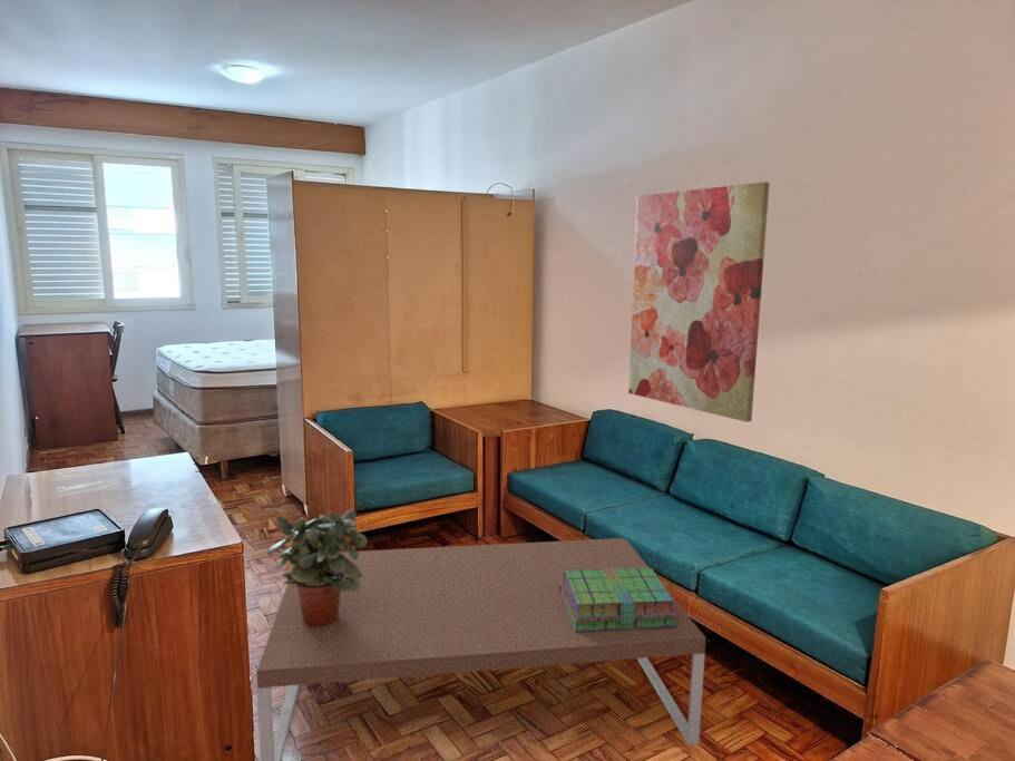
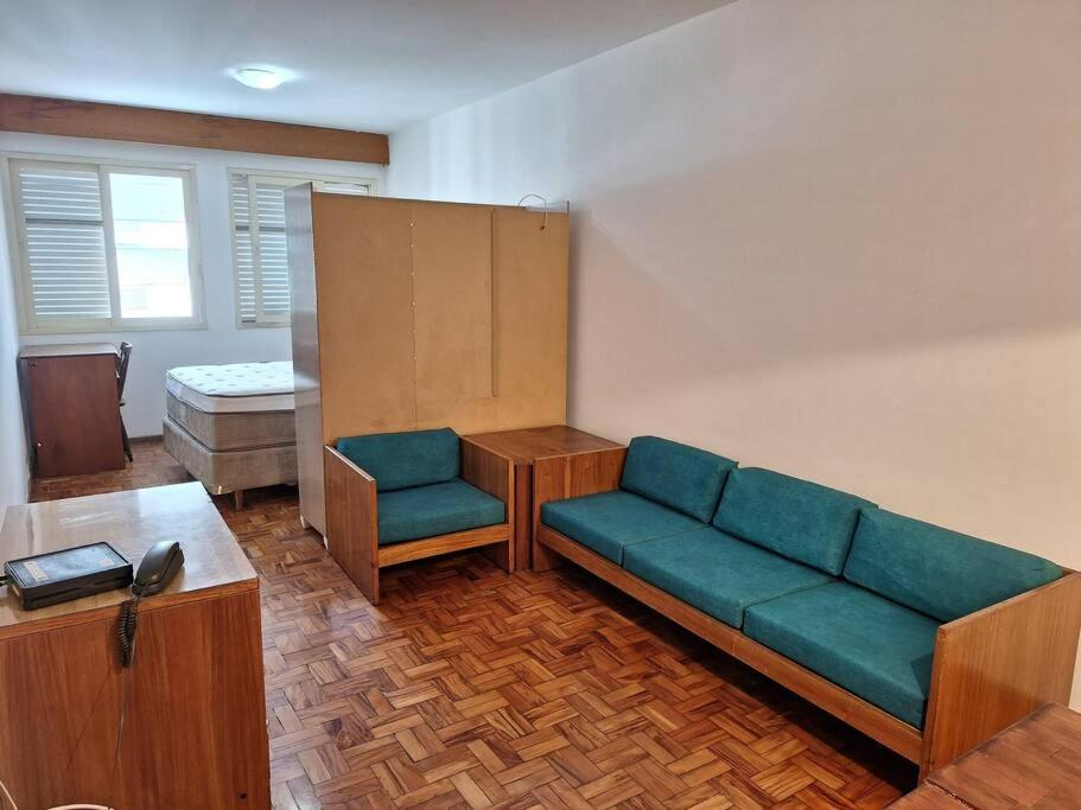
- coffee table [255,537,706,761]
- wall art [627,181,771,423]
- potted plant [266,509,368,627]
- stack of books [559,567,677,632]
